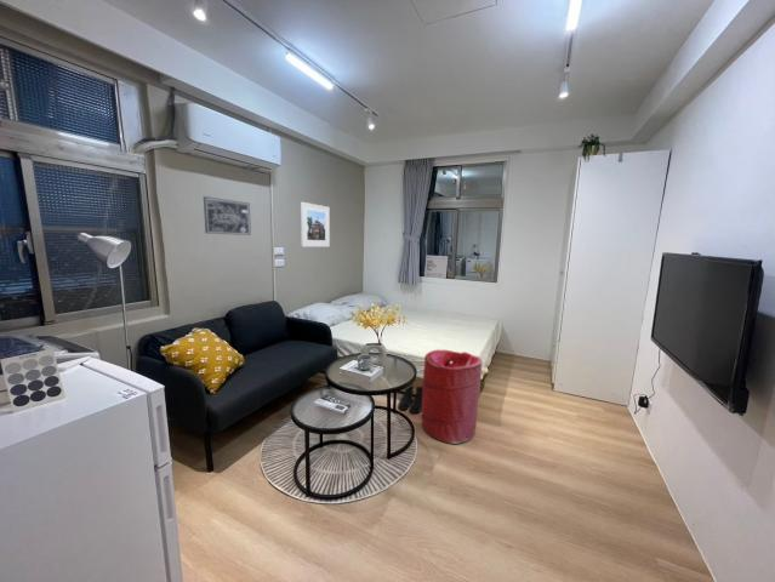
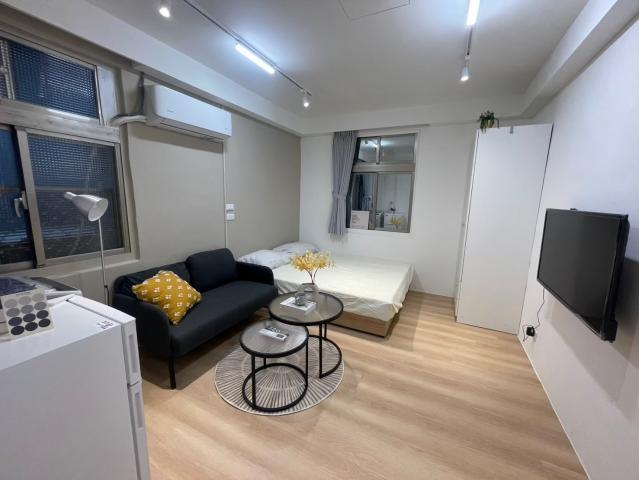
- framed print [300,201,331,249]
- boots [398,384,423,415]
- wall art [203,195,252,236]
- laundry hamper [421,349,483,445]
